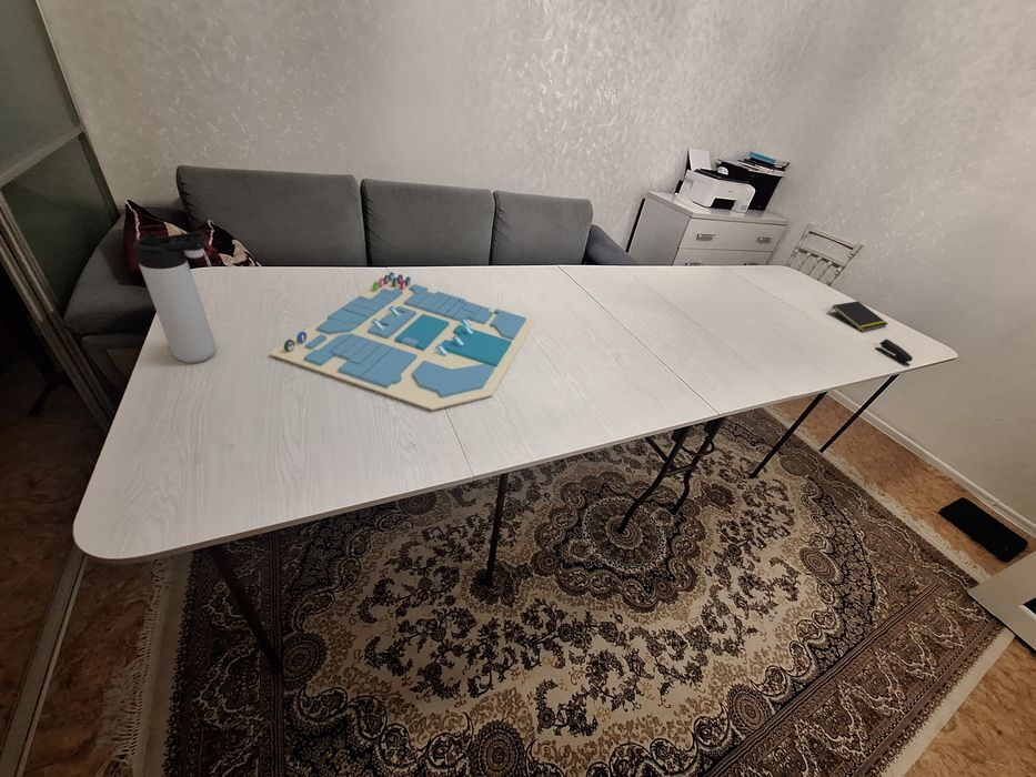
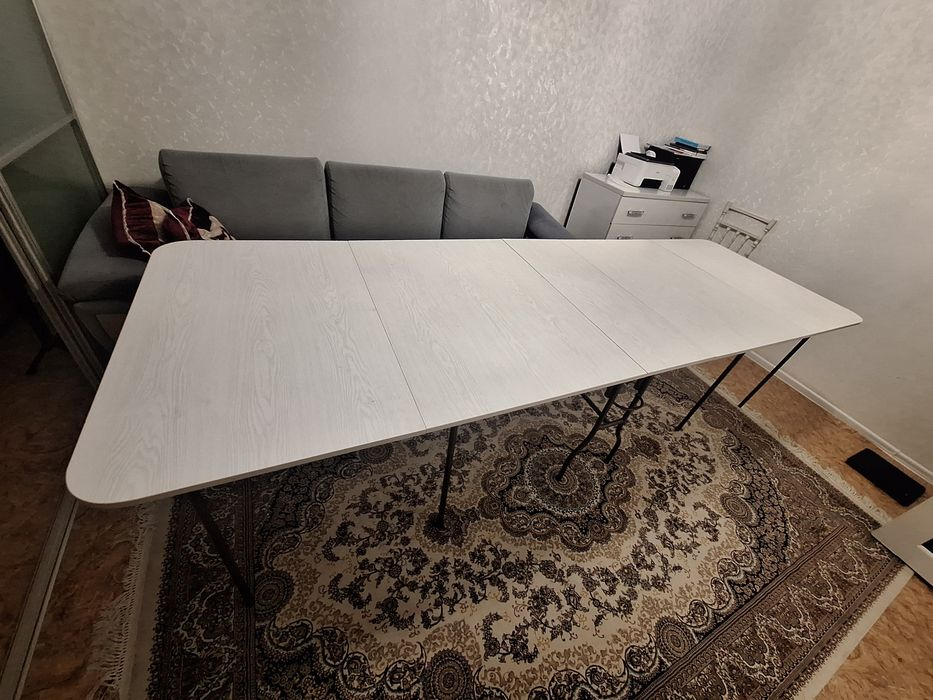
- thermos bottle [131,231,218,364]
- notepad [826,300,889,333]
- board game [268,271,536,412]
- stapler [874,339,914,366]
